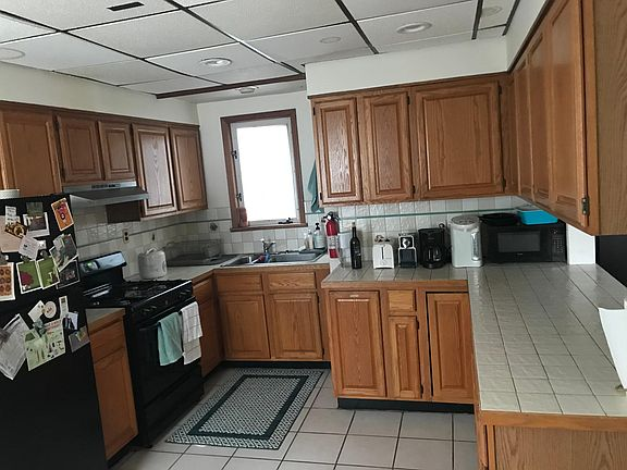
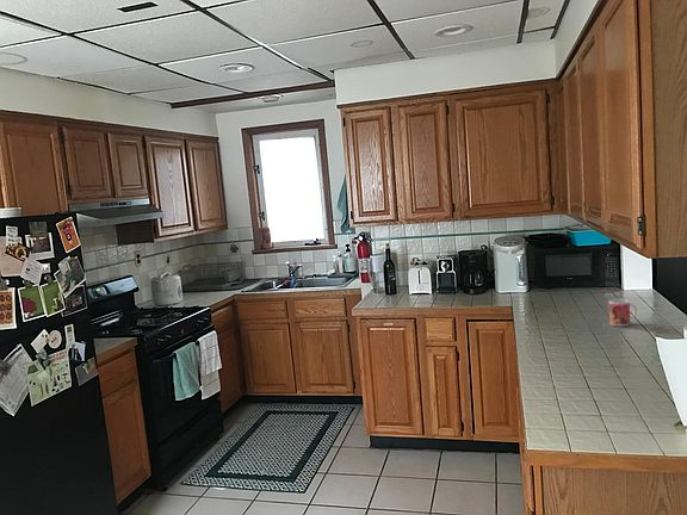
+ mug [608,298,638,327]
